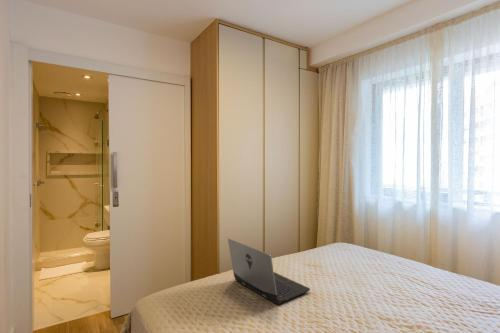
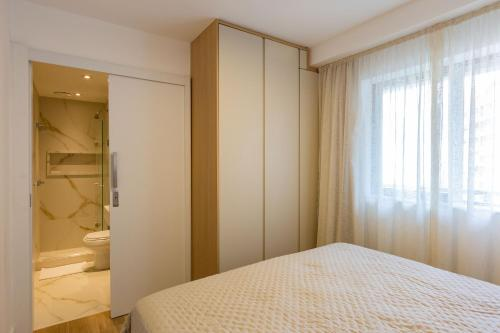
- laptop [227,238,311,305]
